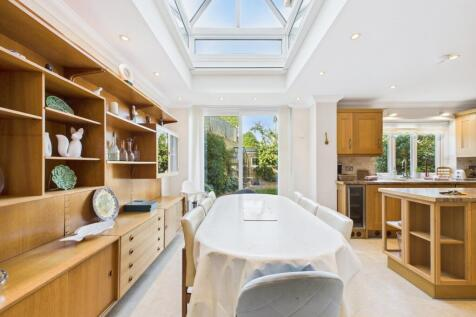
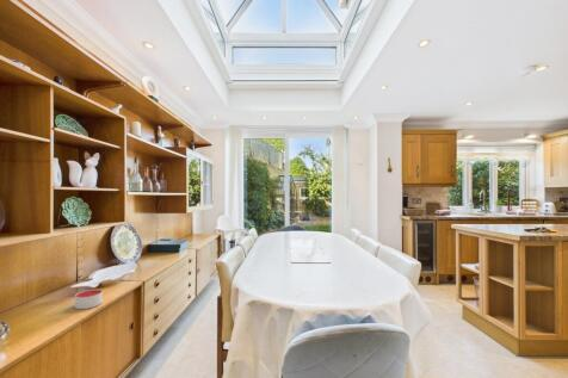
+ candle [74,287,104,310]
